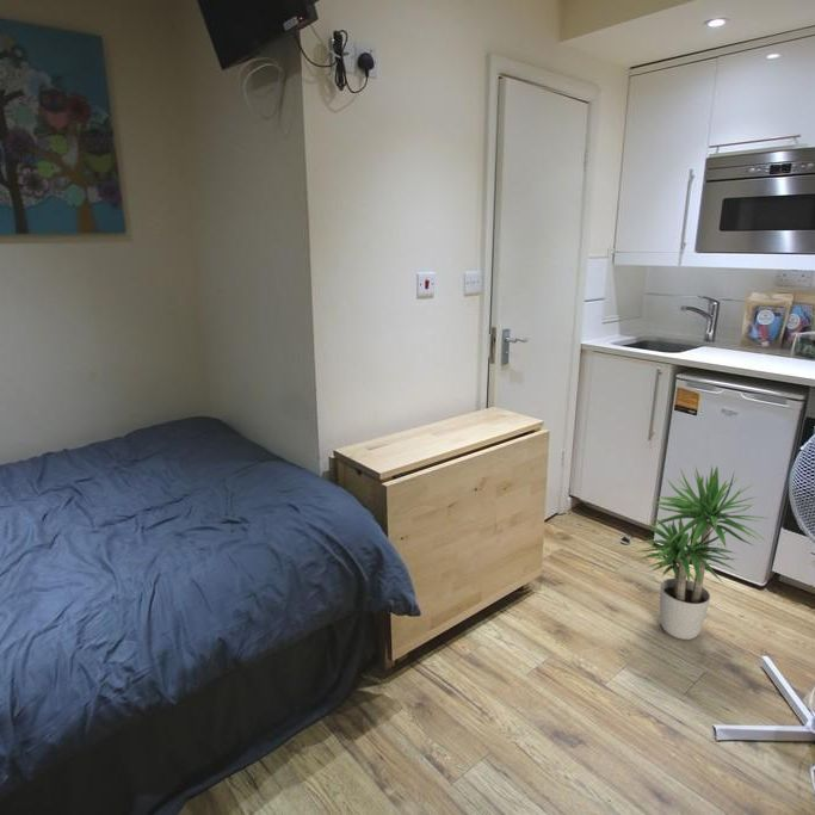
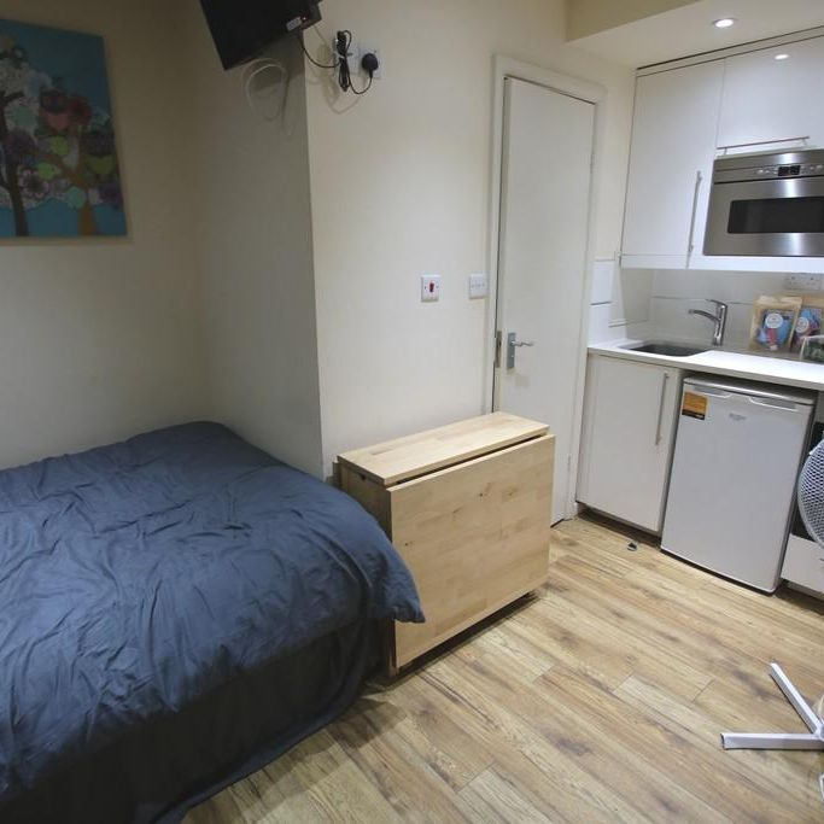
- potted plant [631,464,773,641]
